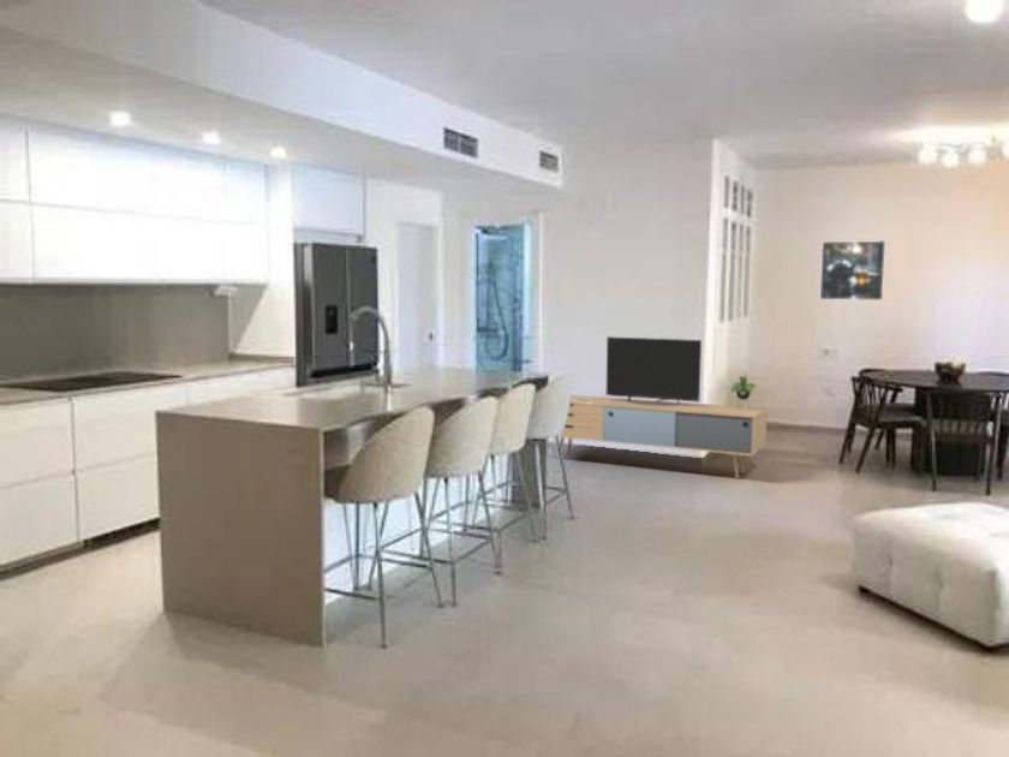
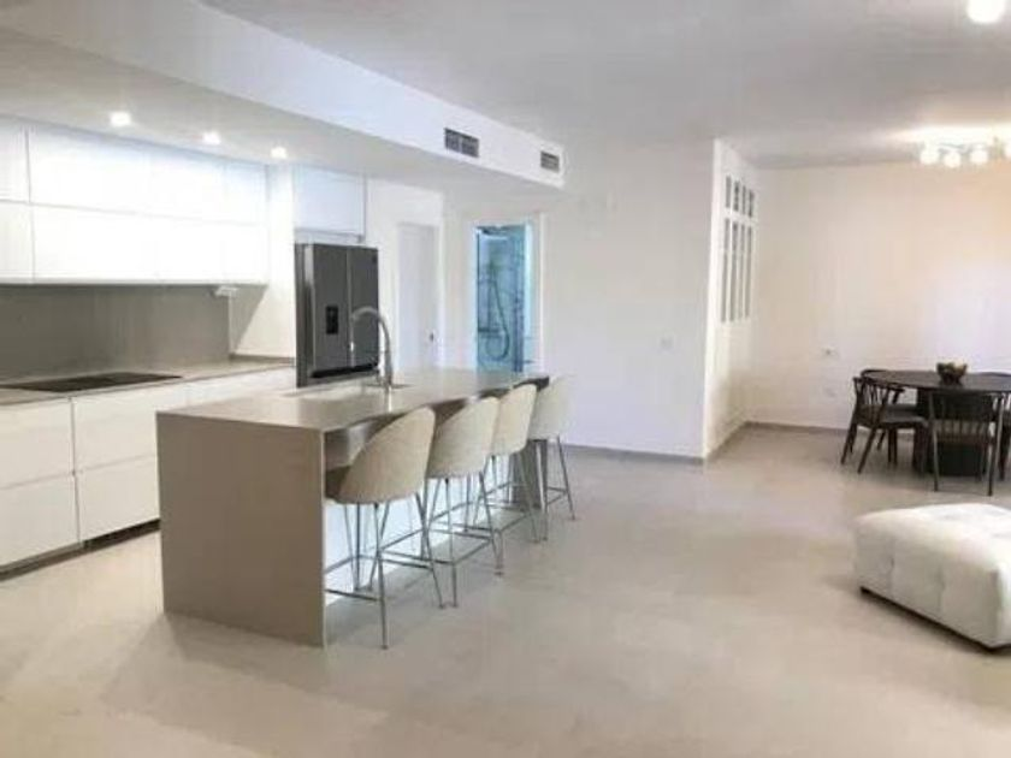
- media console [556,335,769,479]
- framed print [819,239,886,302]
